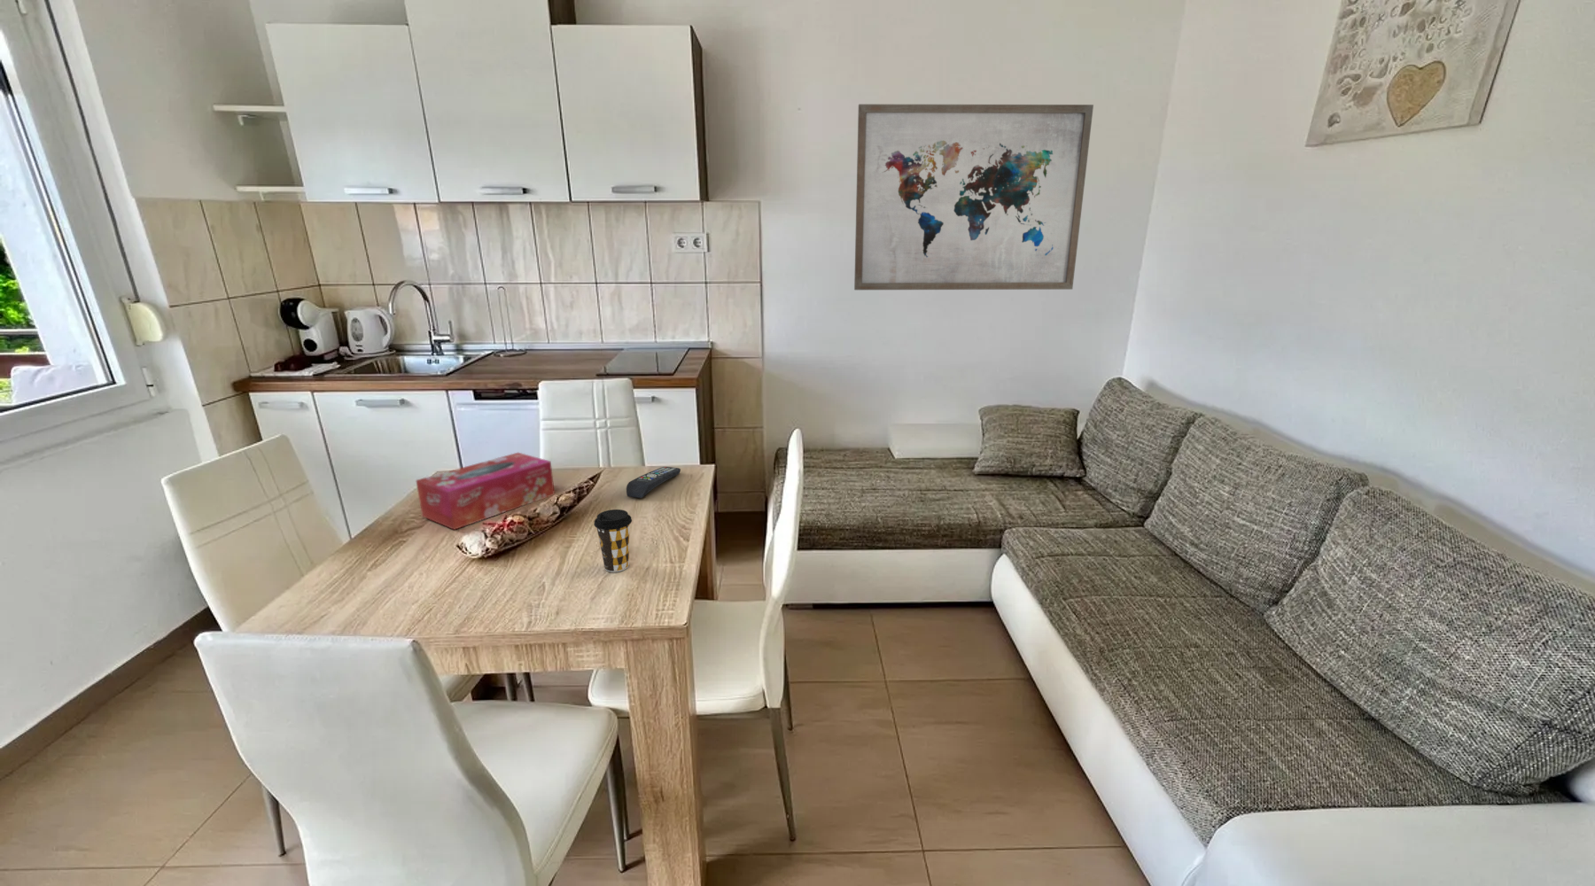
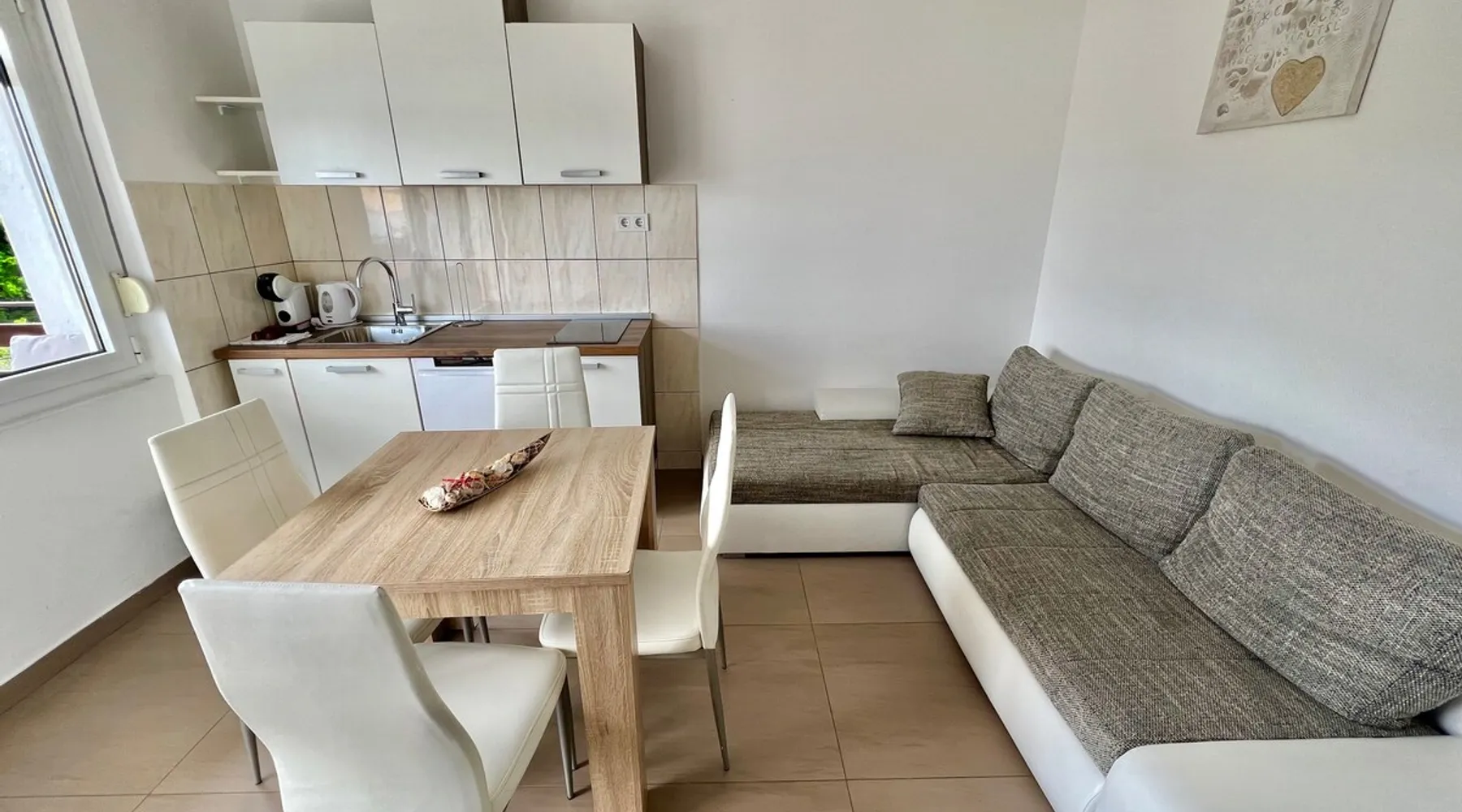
- tissue box [415,452,555,530]
- remote control [625,466,682,499]
- coffee cup [593,508,633,573]
- wall art [853,104,1094,290]
